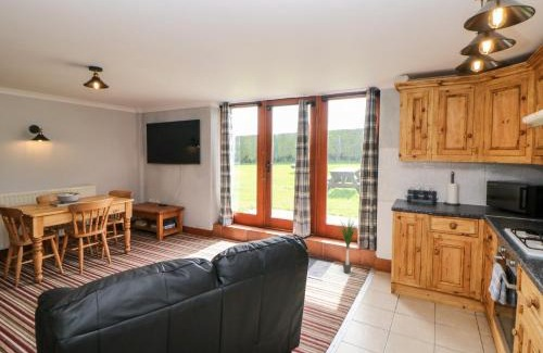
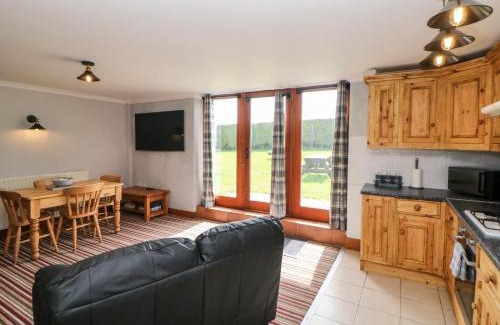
- potted plant [331,217,367,274]
